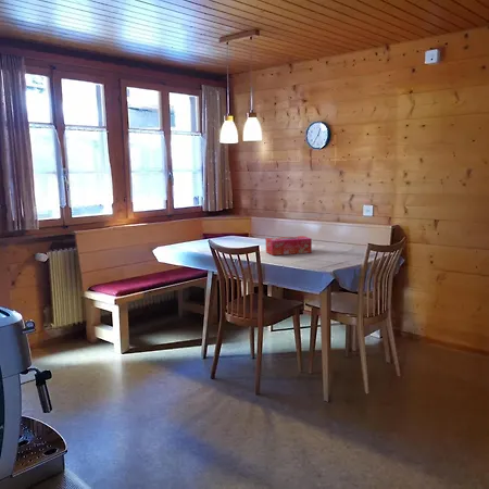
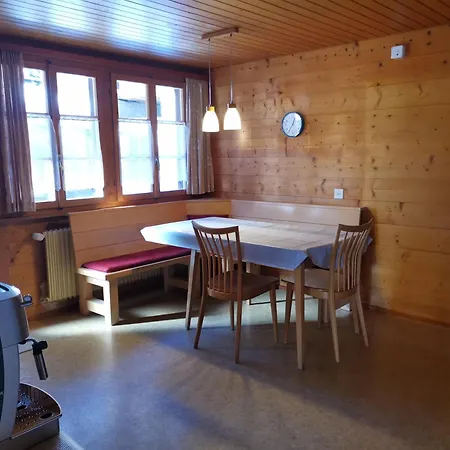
- tissue box [265,235,313,256]
